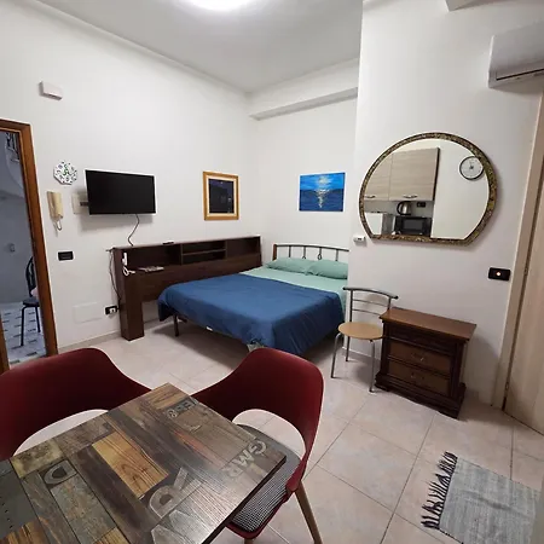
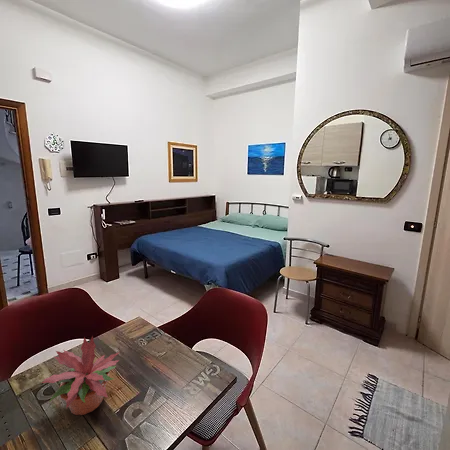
+ potted plant [40,334,121,416]
